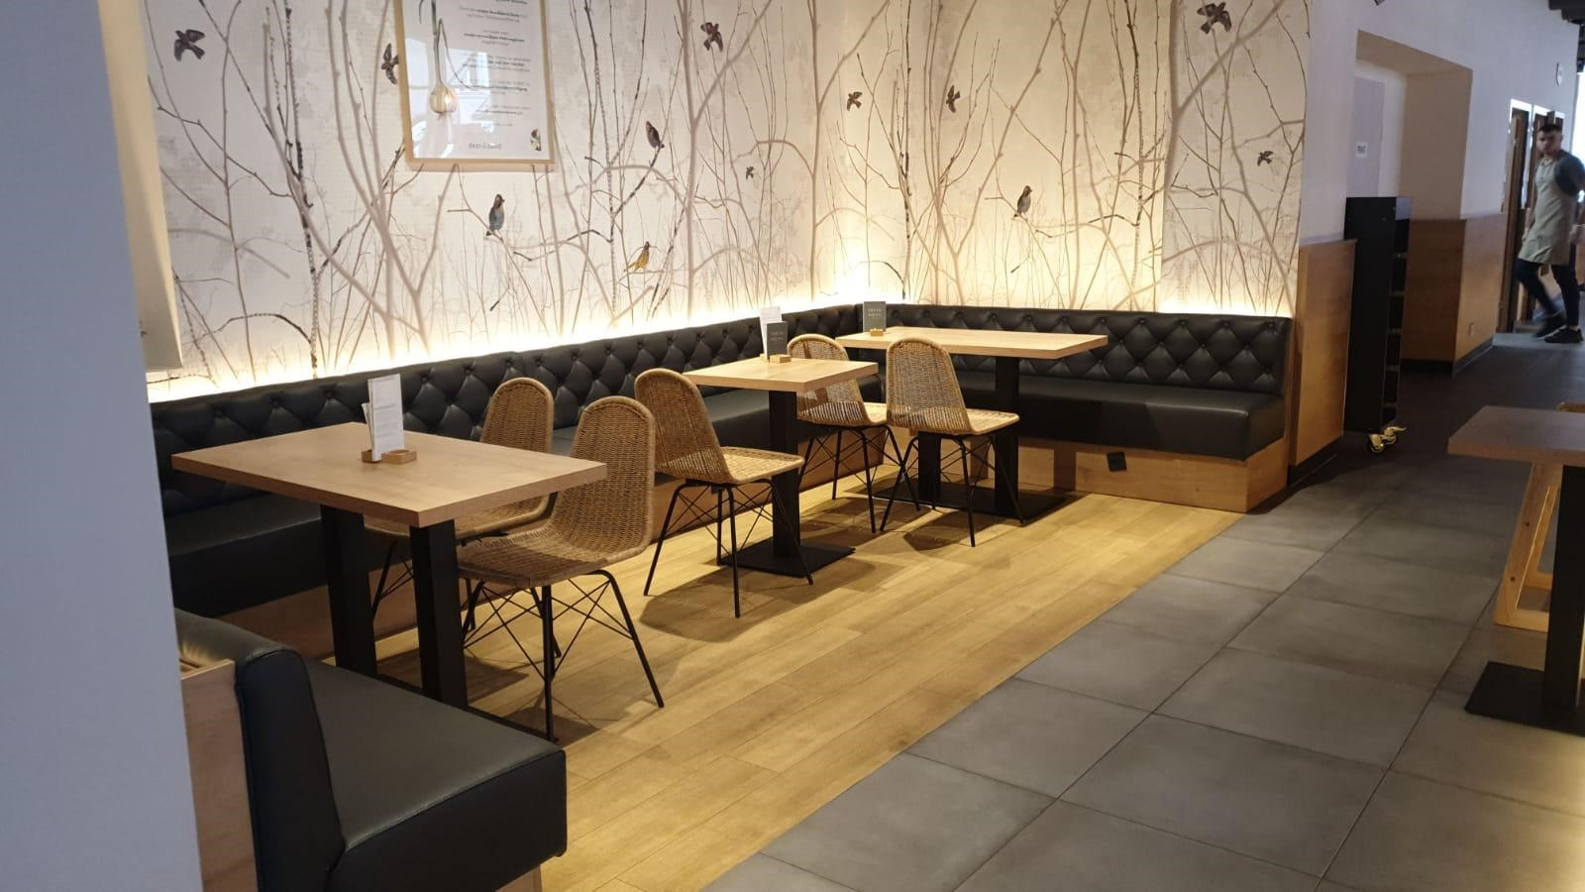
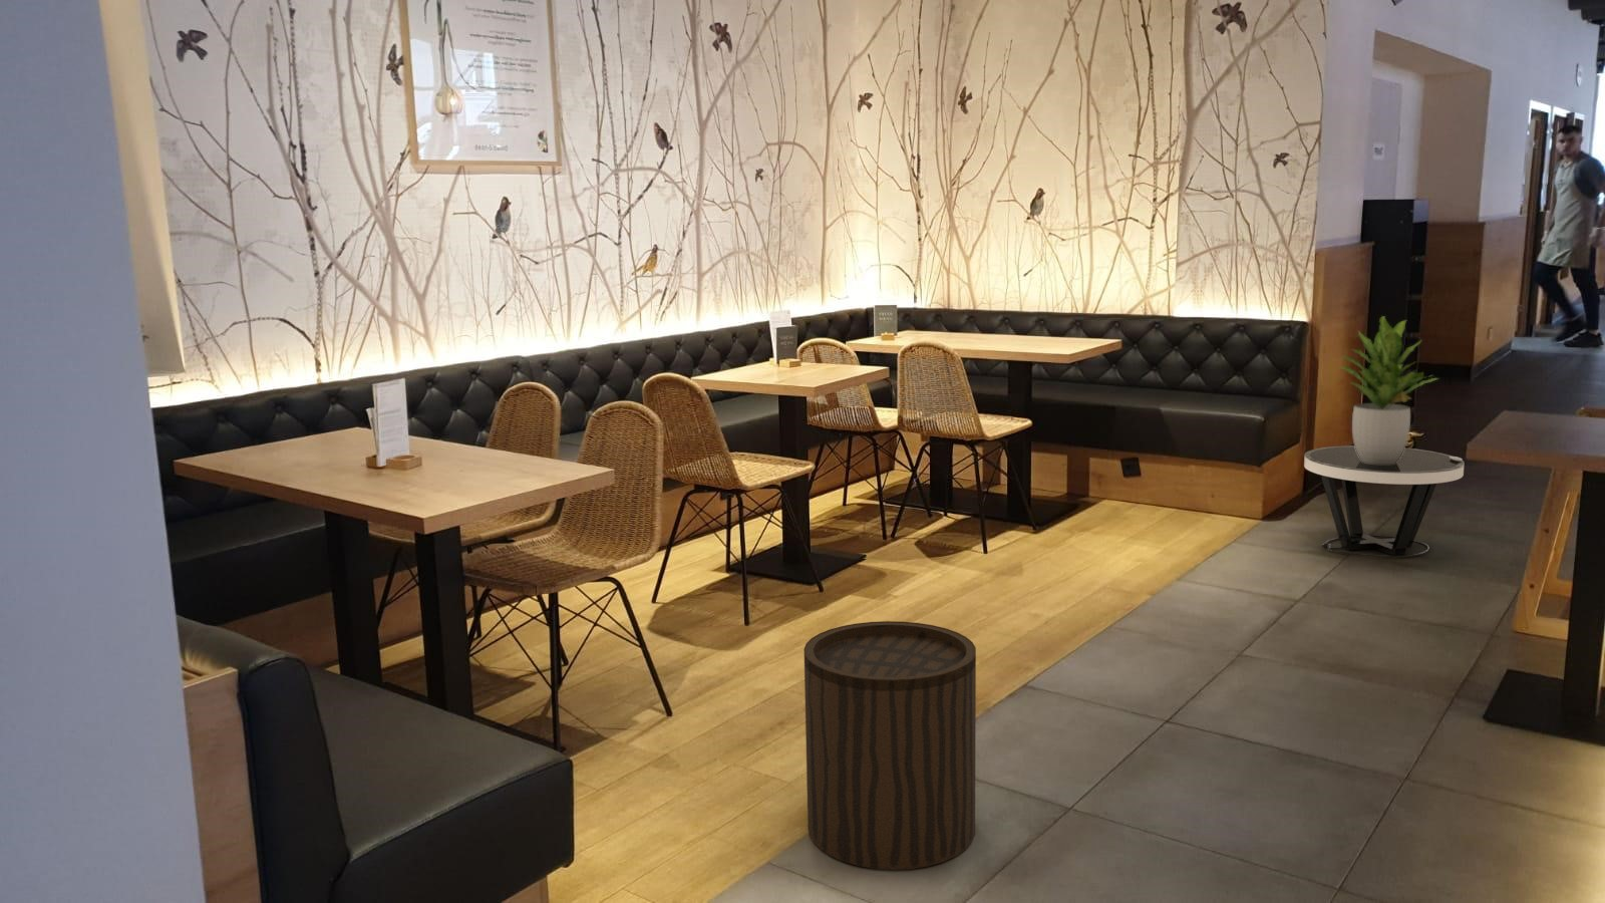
+ potted plant [1340,315,1441,464]
+ stool [803,620,977,871]
+ side table [1303,444,1466,558]
